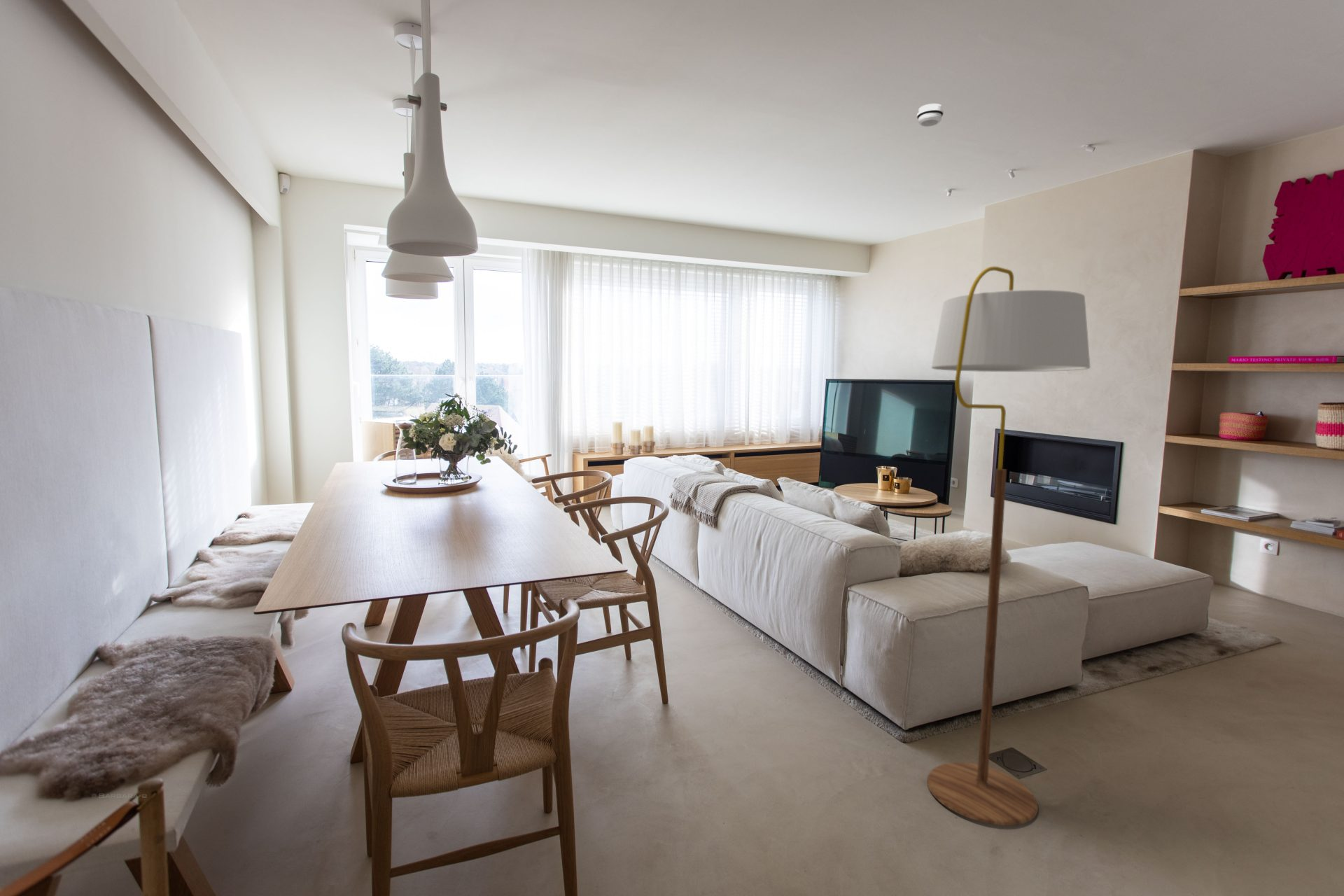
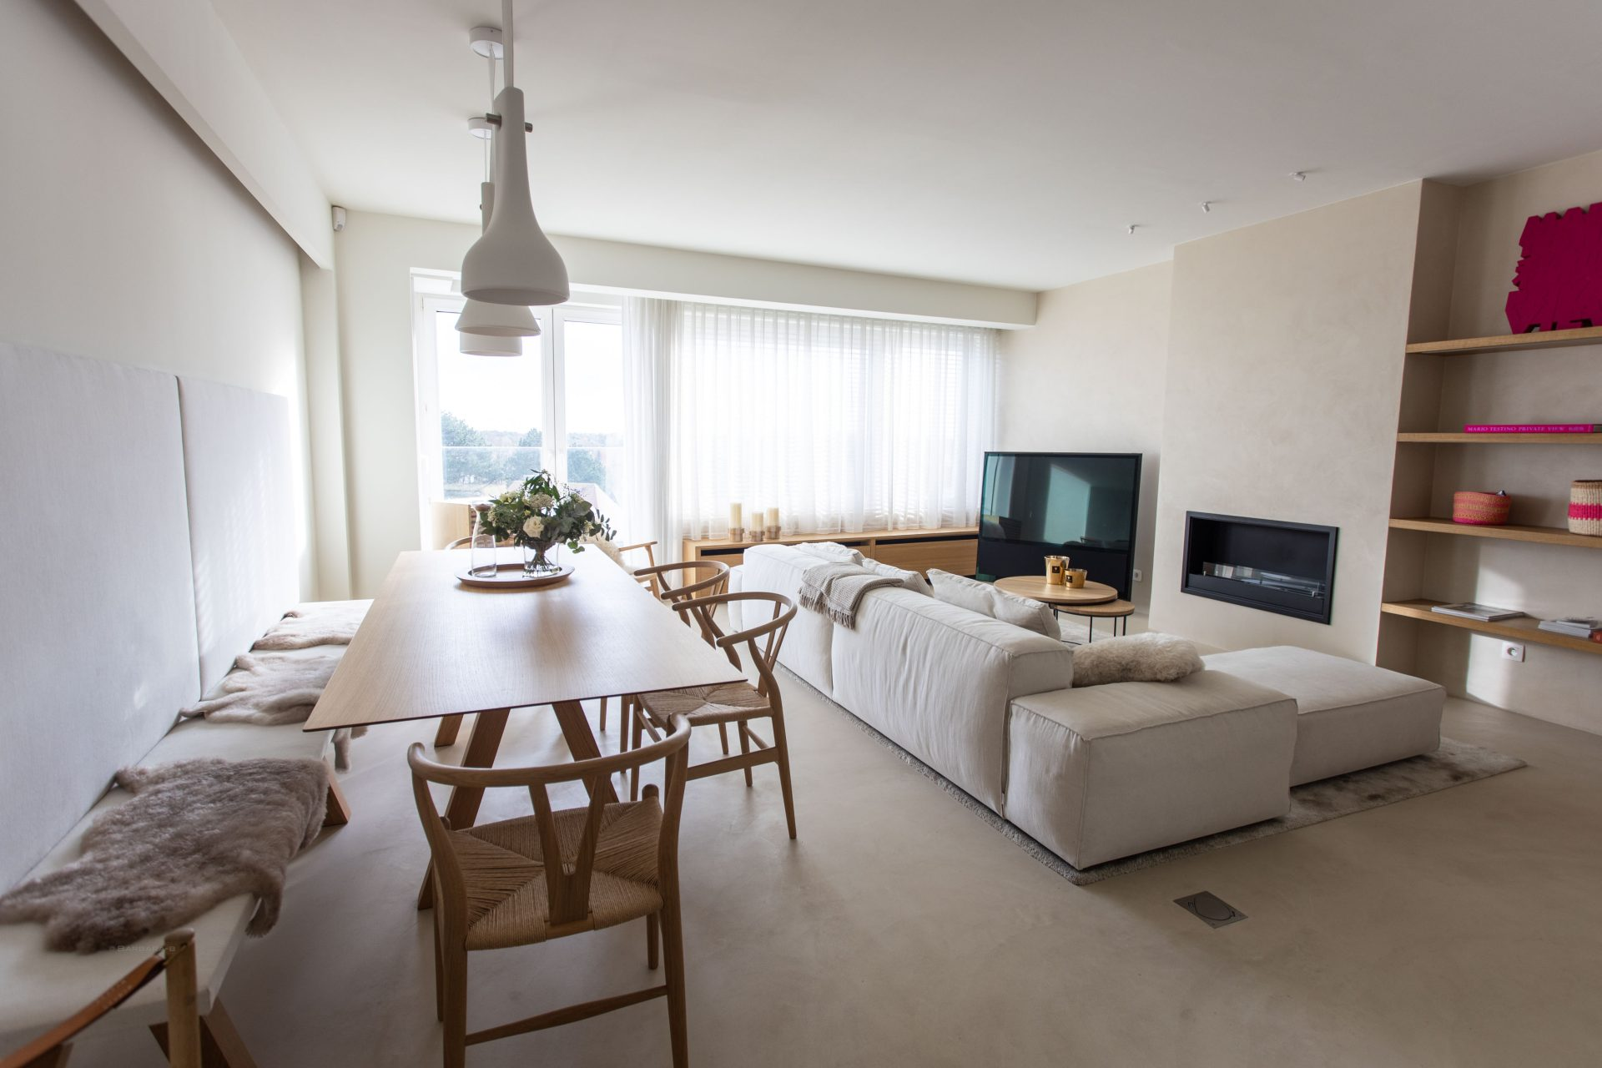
- floor lamp [926,266,1091,826]
- smoke detector [916,103,944,127]
